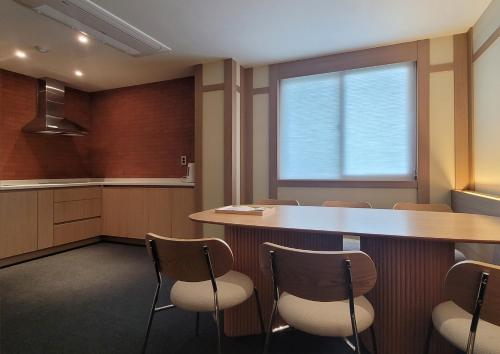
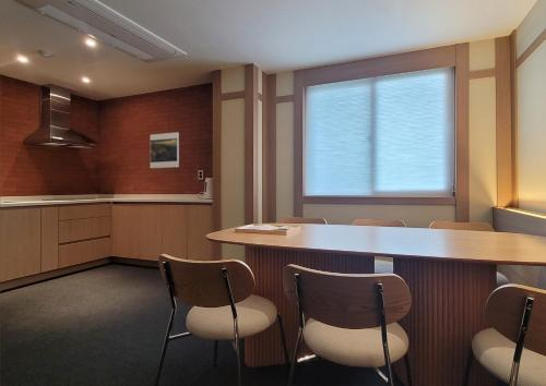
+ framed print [150,131,180,169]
